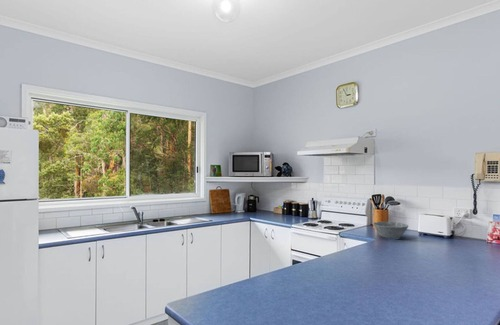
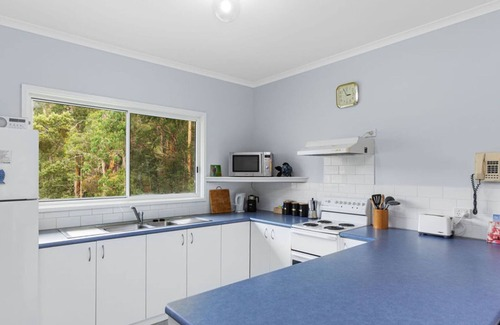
- bowl [372,221,409,239]
